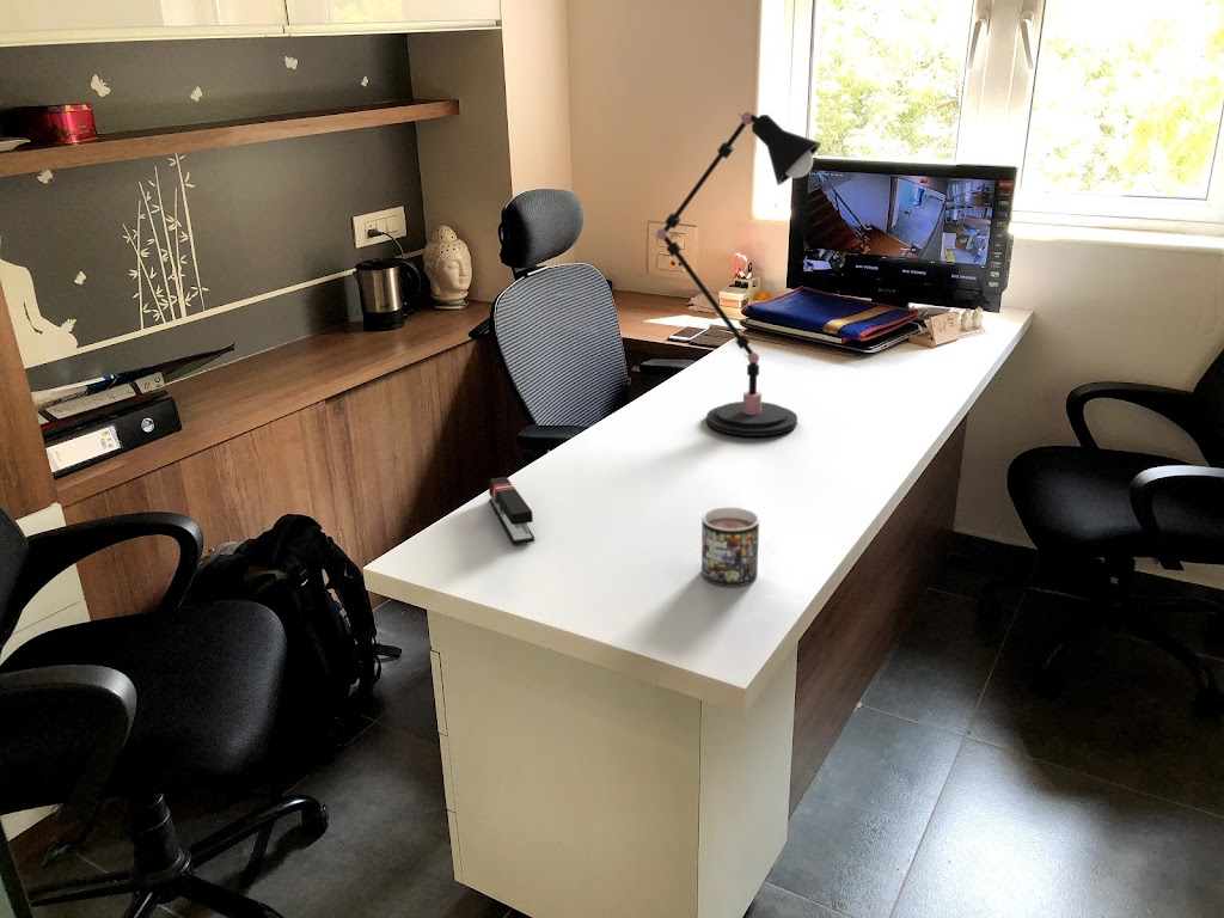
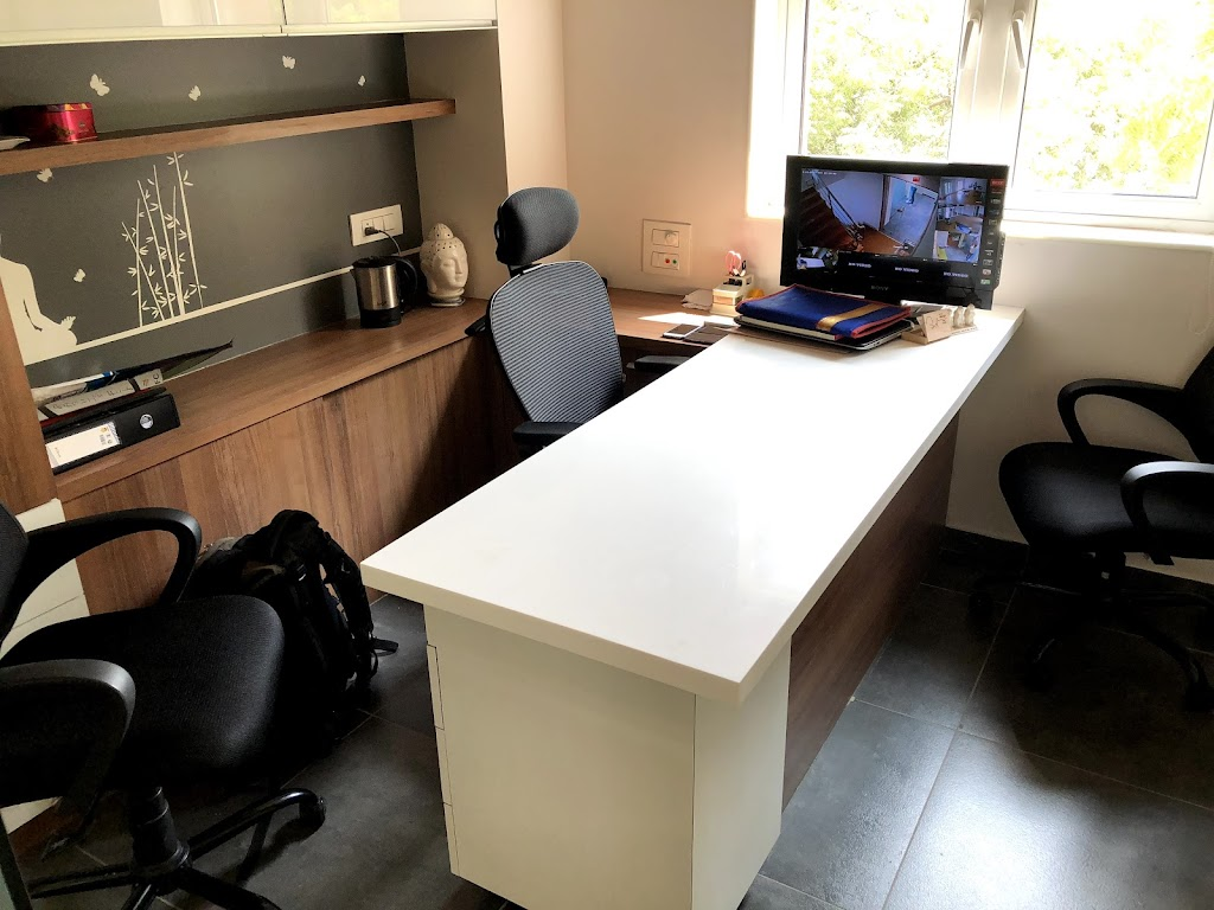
- mug [700,506,760,588]
- desk lamp [650,111,822,437]
- stapler [488,476,536,545]
